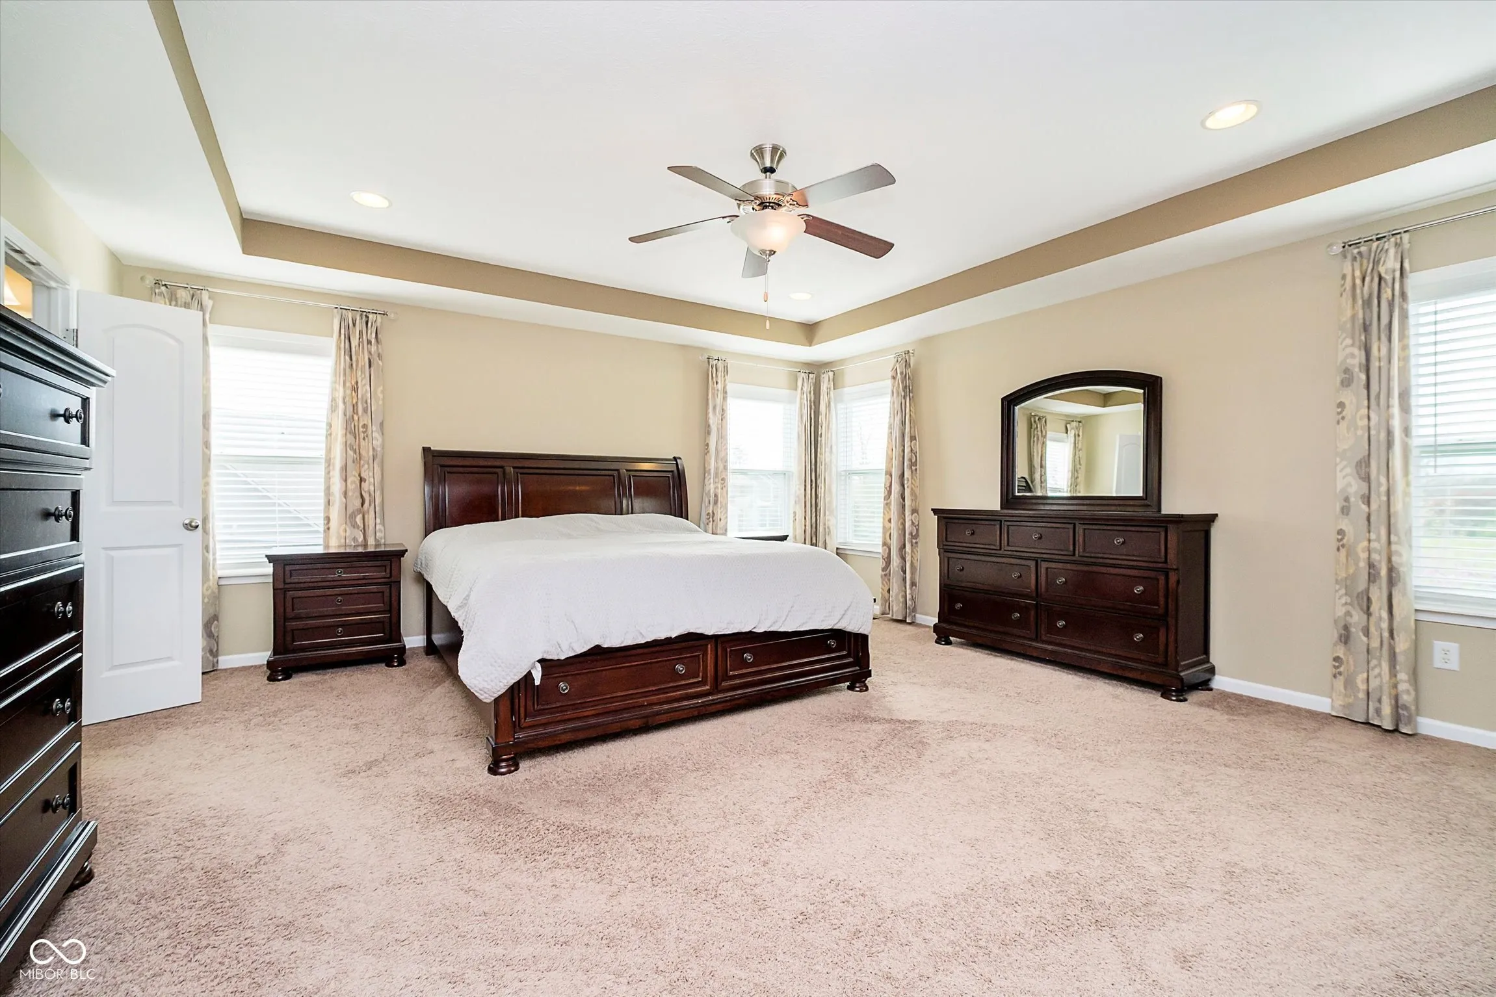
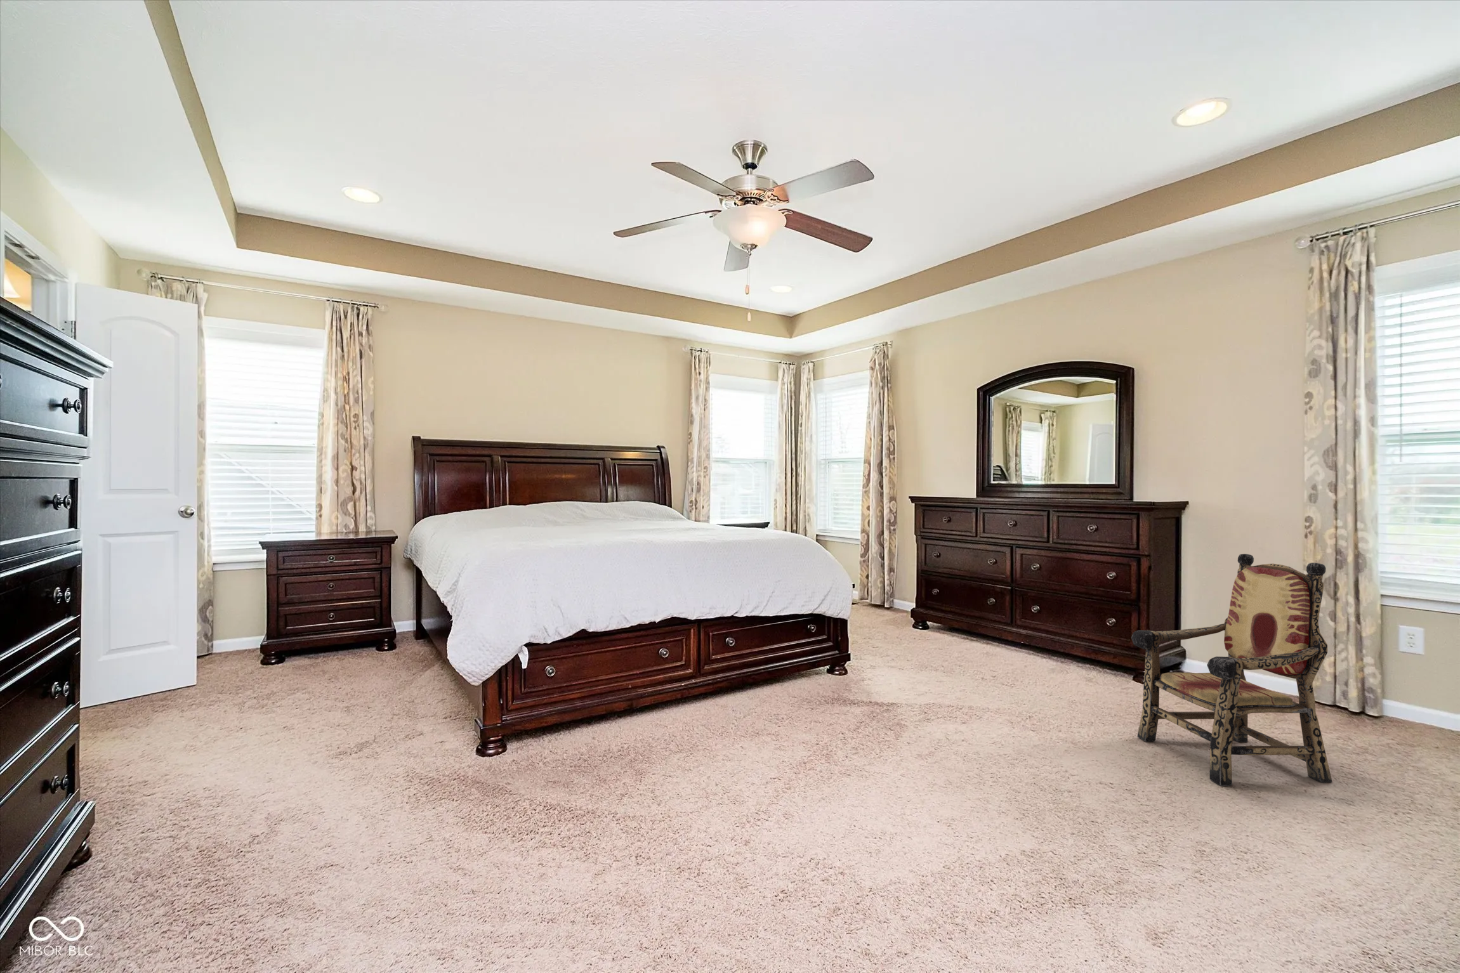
+ armchair [1131,553,1333,786]
